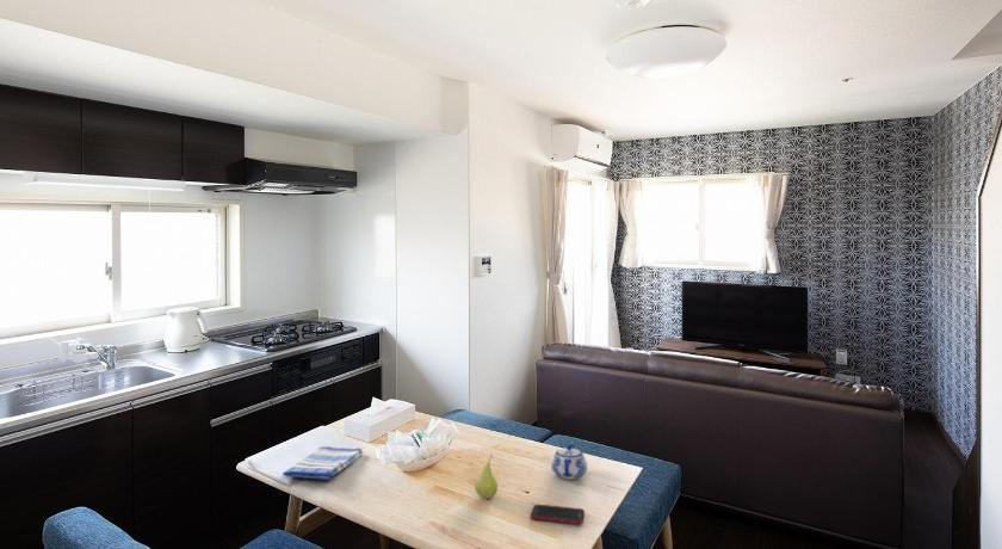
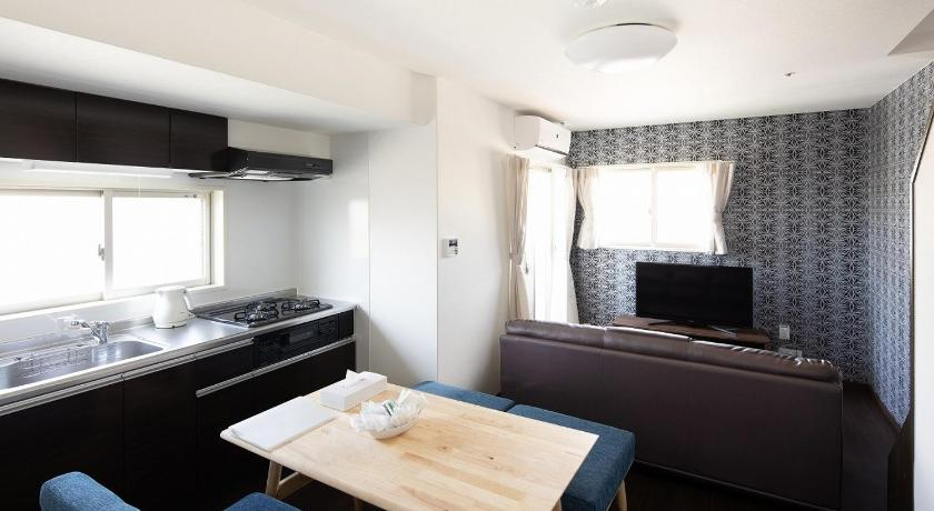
- cell phone [530,504,586,525]
- teapot [550,440,588,481]
- fruit [474,454,499,500]
- dish towel [282,445,364,481]
